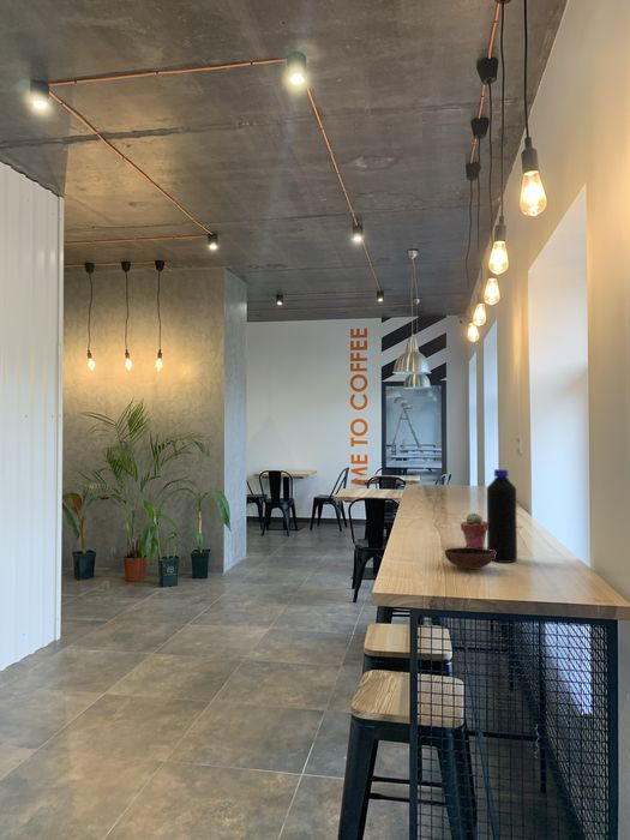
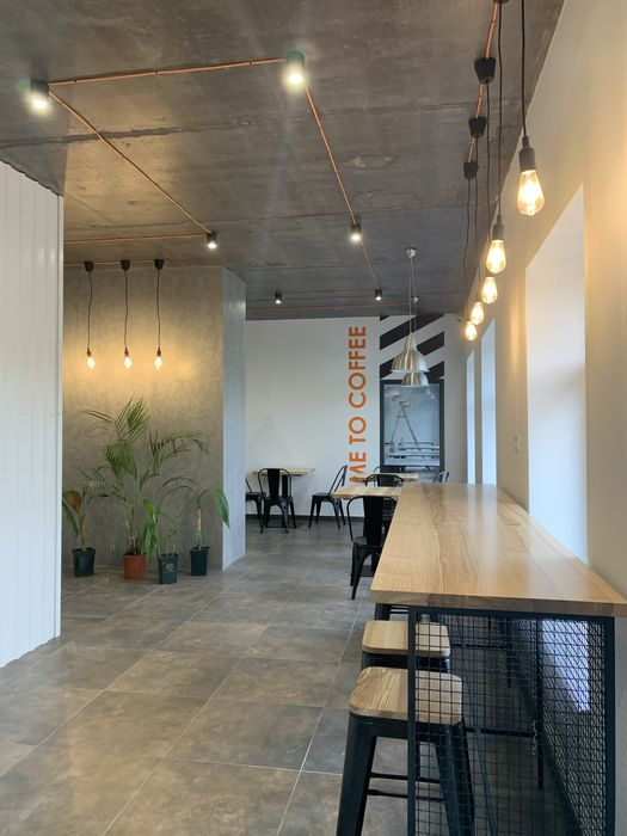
- bowl [444,547,496,570]
- bottle [486,468,518,564]
- potted succulent [460,511,487,550]
